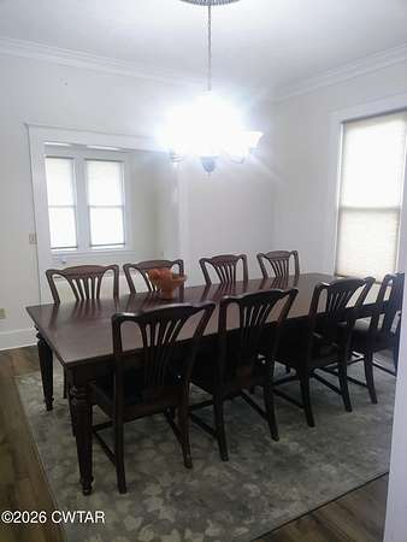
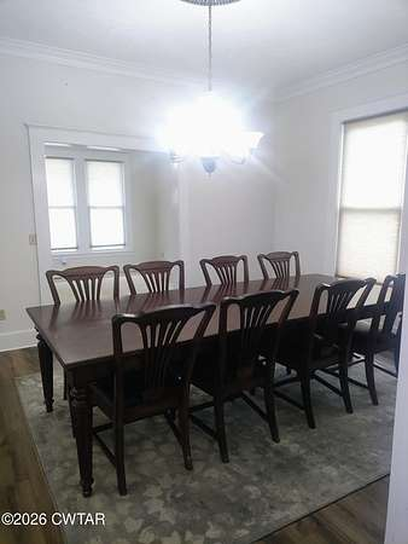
- fruit bowl [146,266,189,300]
